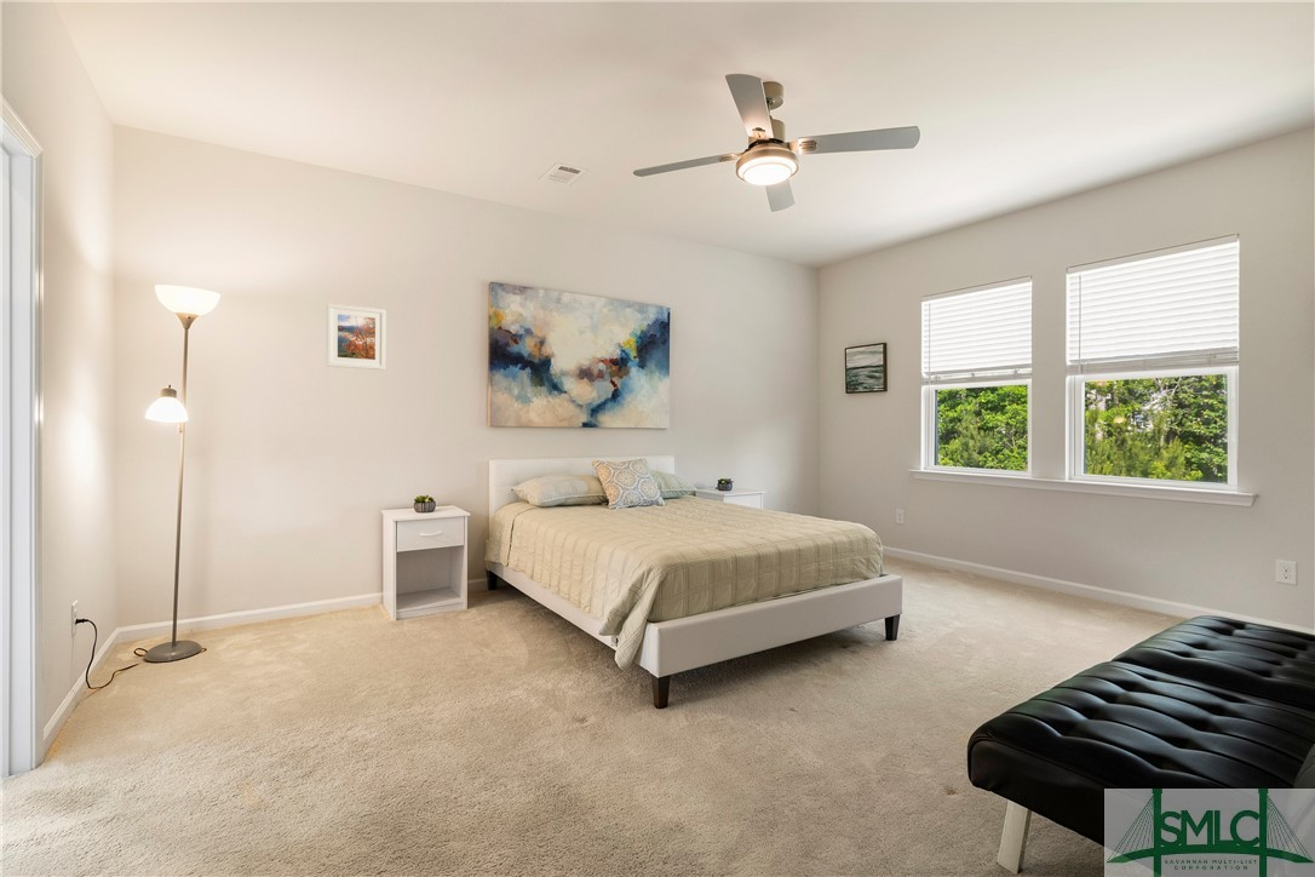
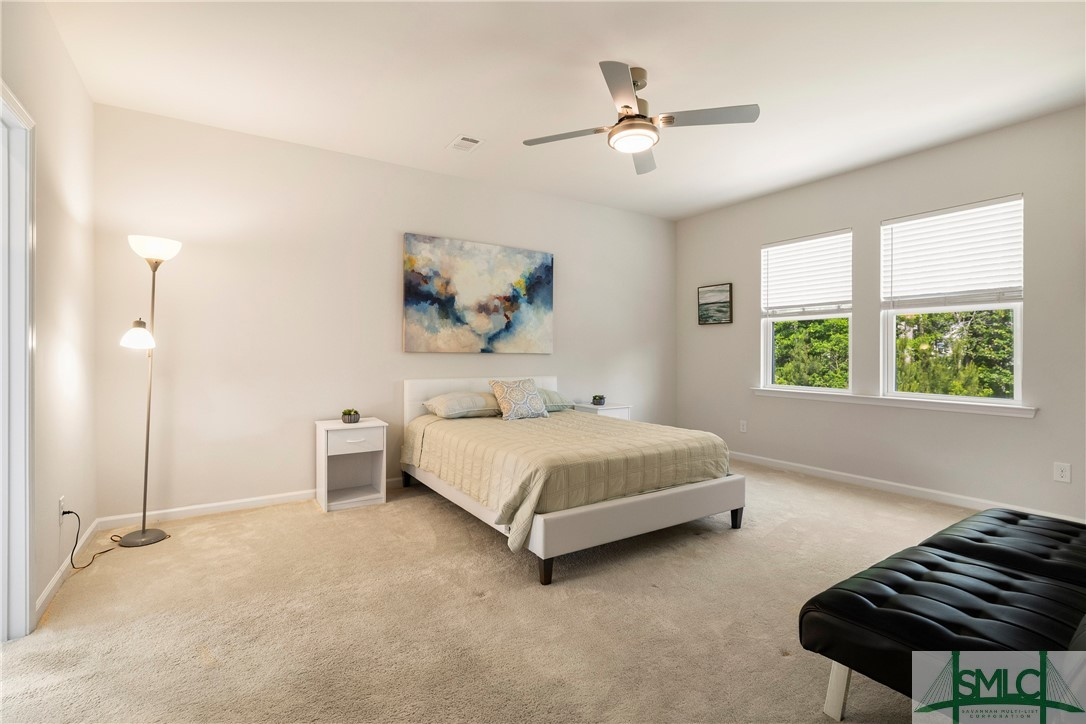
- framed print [326,303,386,371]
